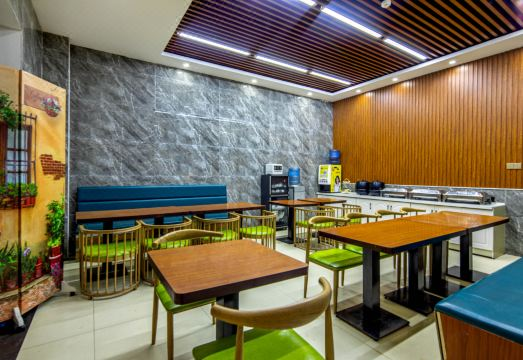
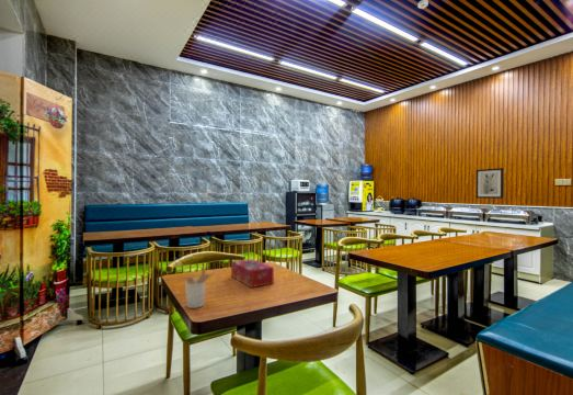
+ wall art [475,167,505,200]
+ utensil holder [184,267,215,309]
+ tissue box [230,258,275,289]
